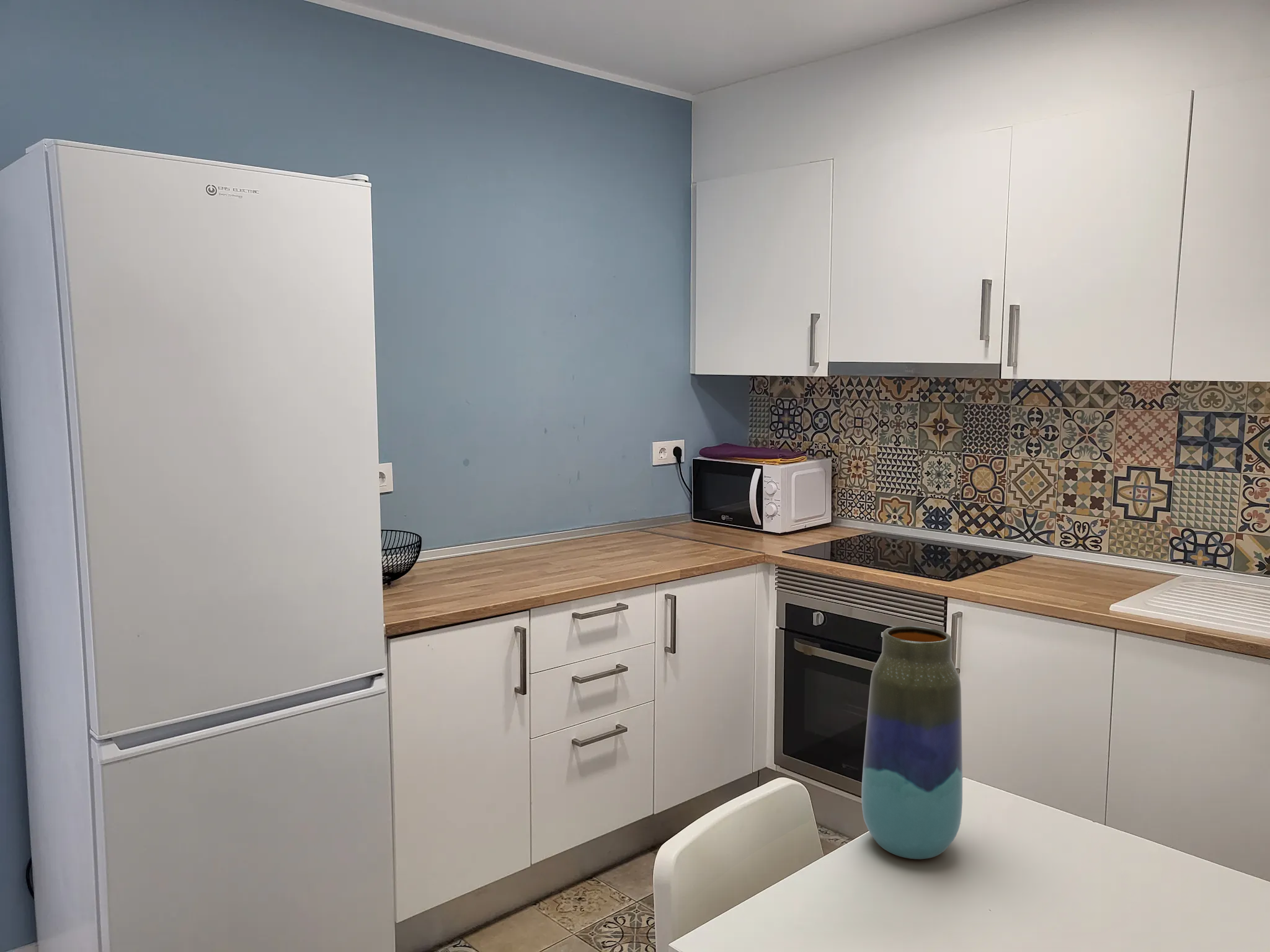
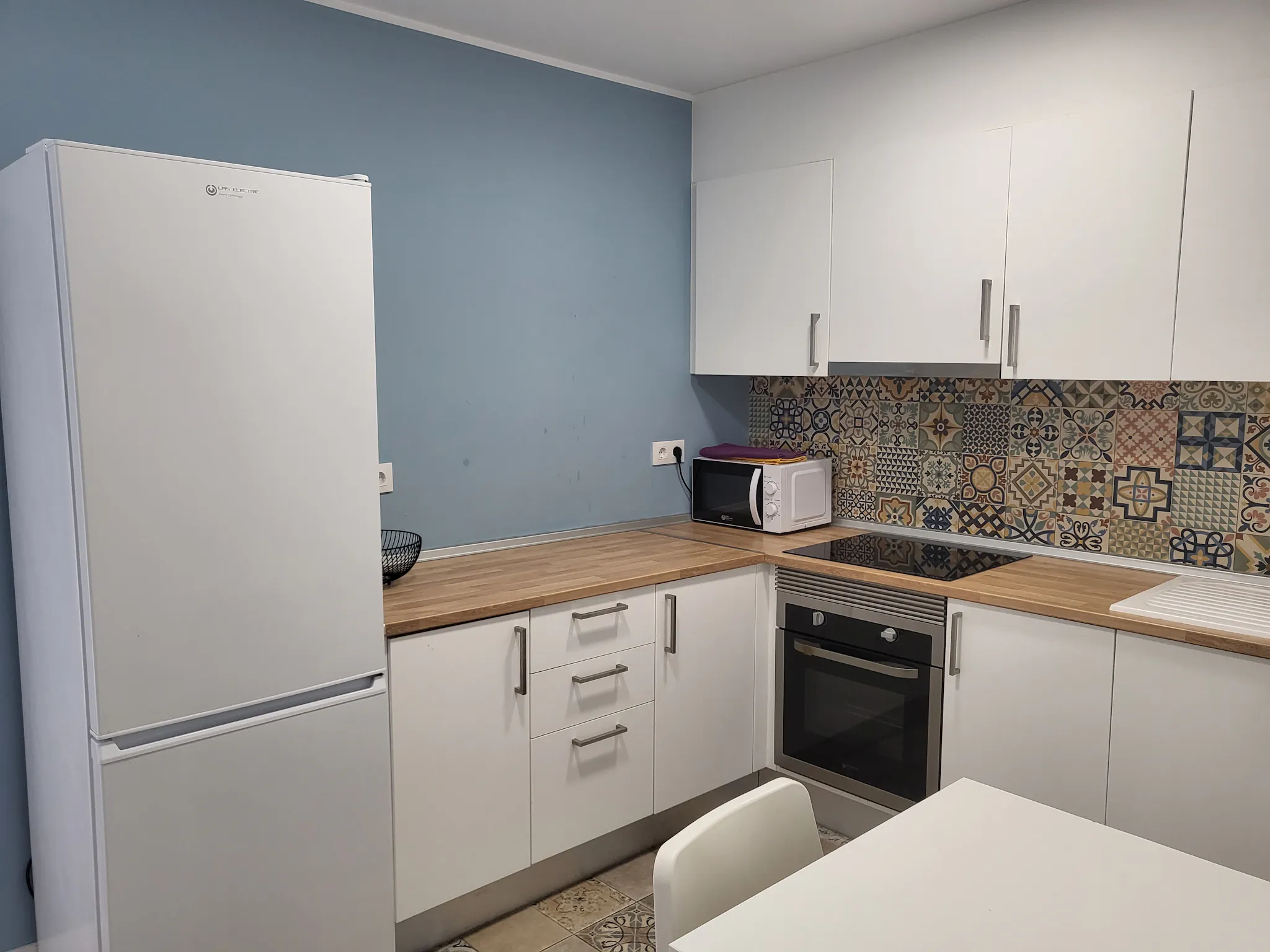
- vase [861,625,963,860]
